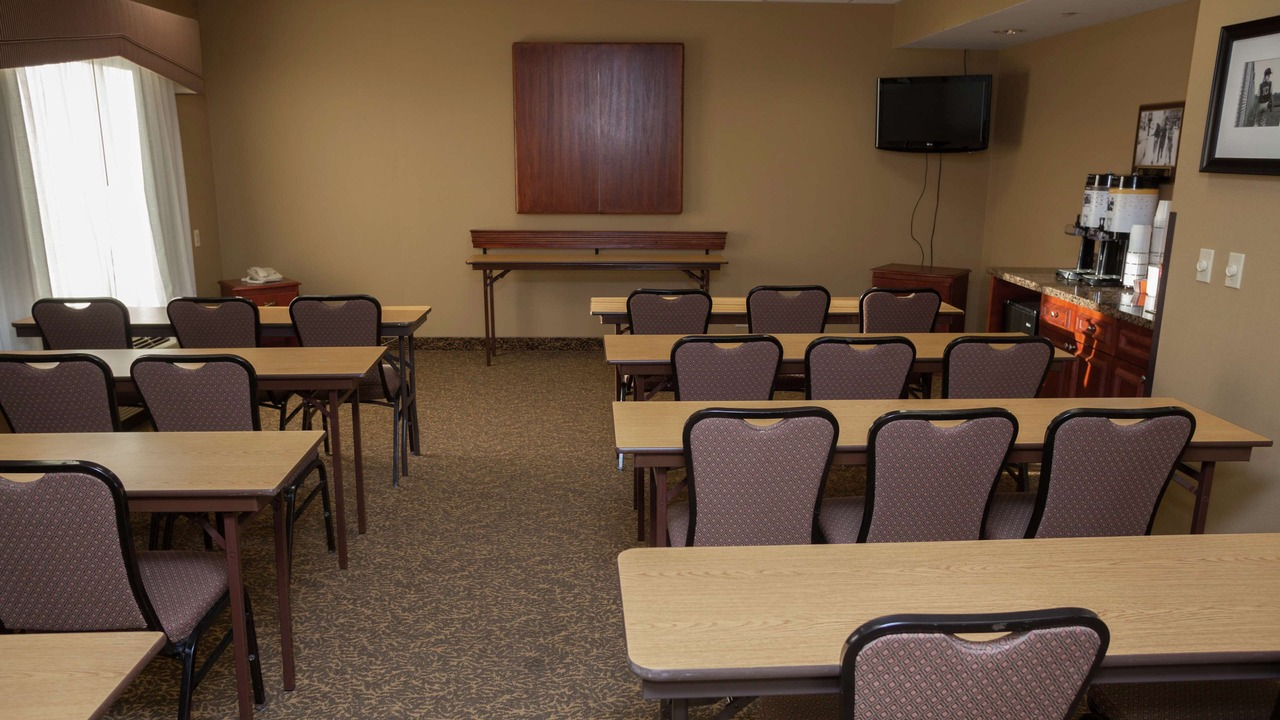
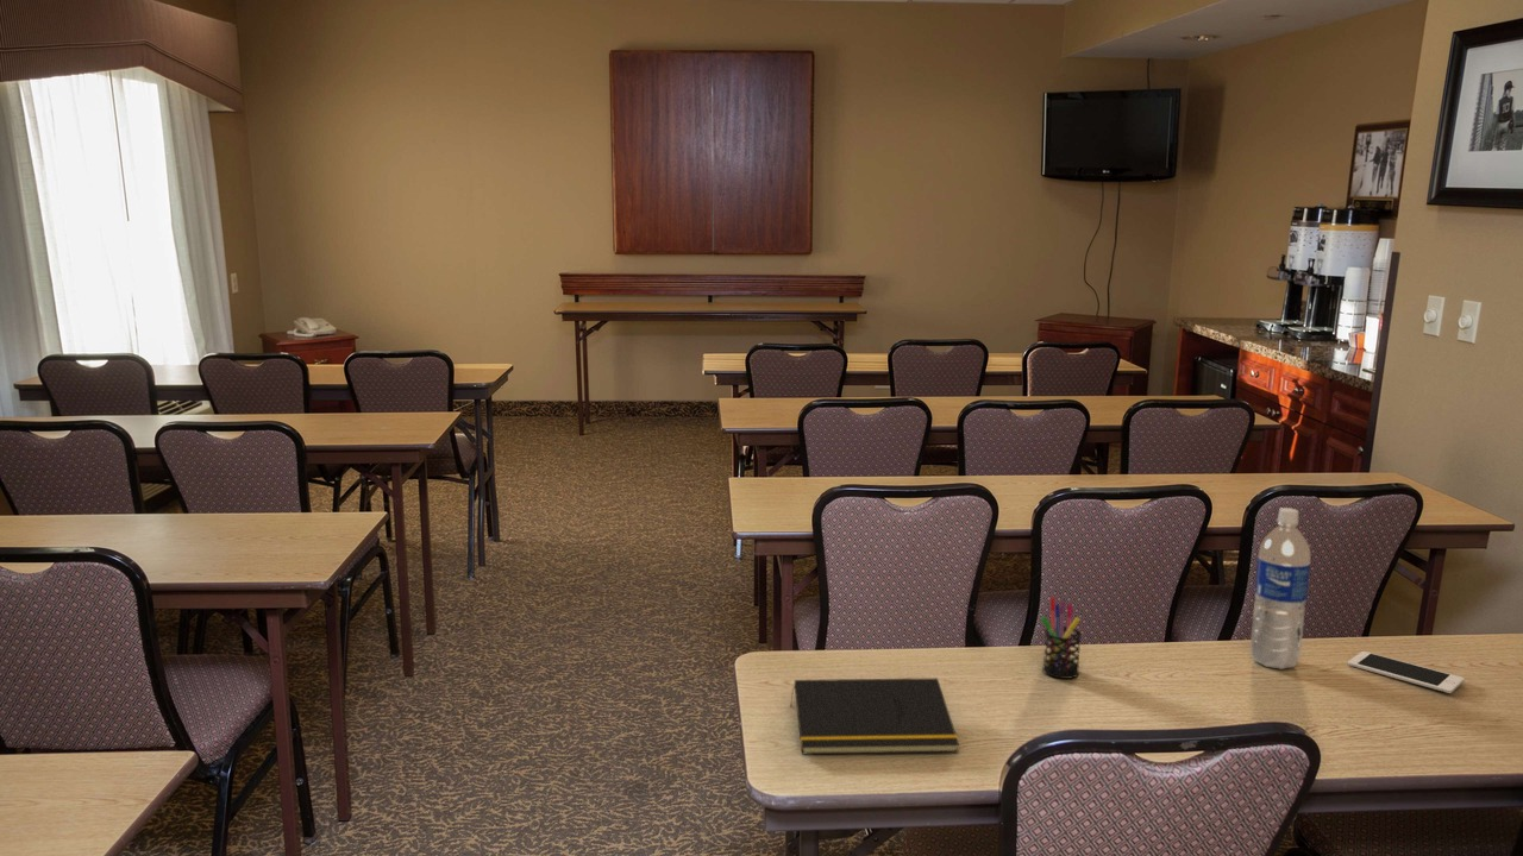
+ cell phone [1347,650,1465,694]
+ notepad [789,676,960,756]
+ water bottle [1249,506,1311,671]
+ pen holder [1040,596,1083,680]
